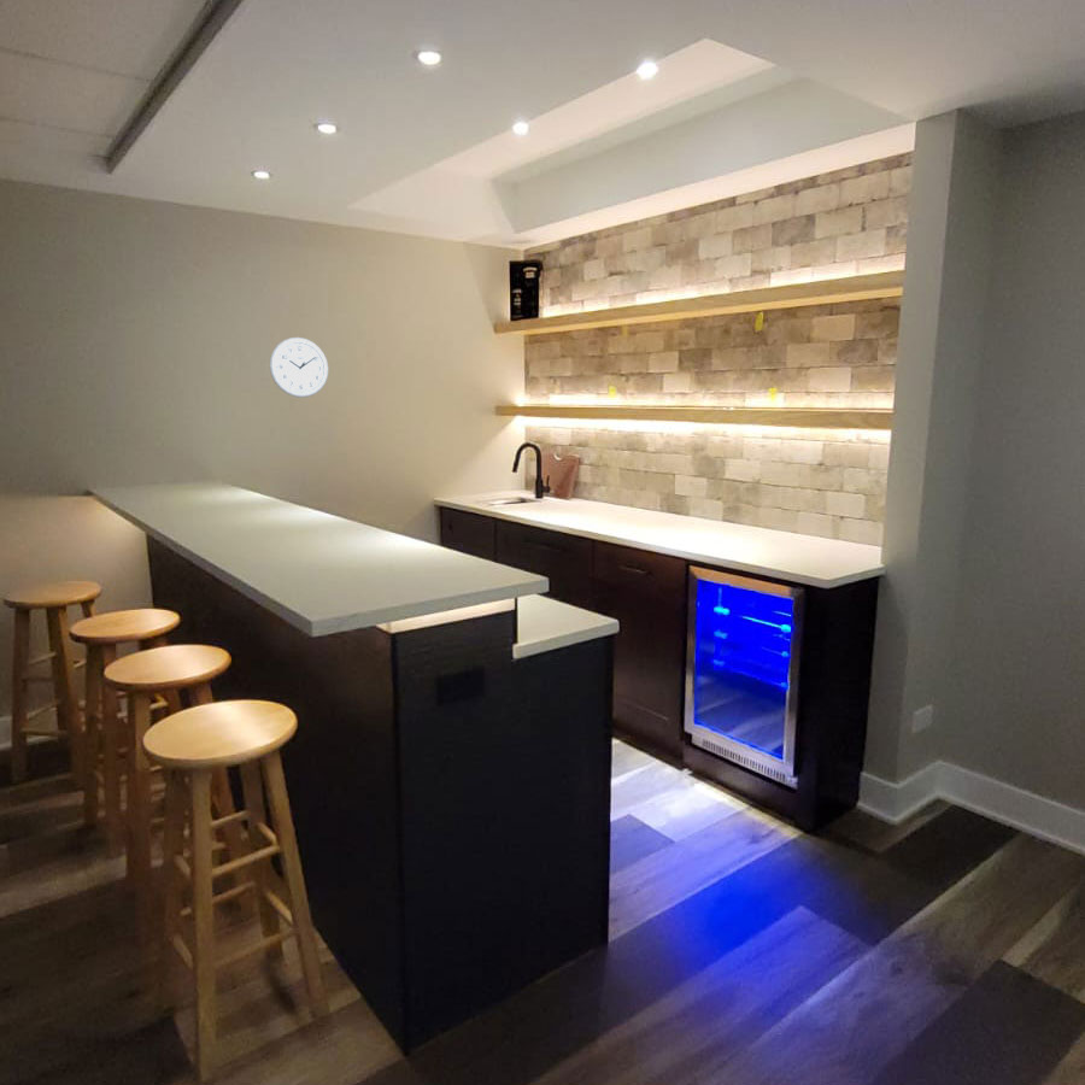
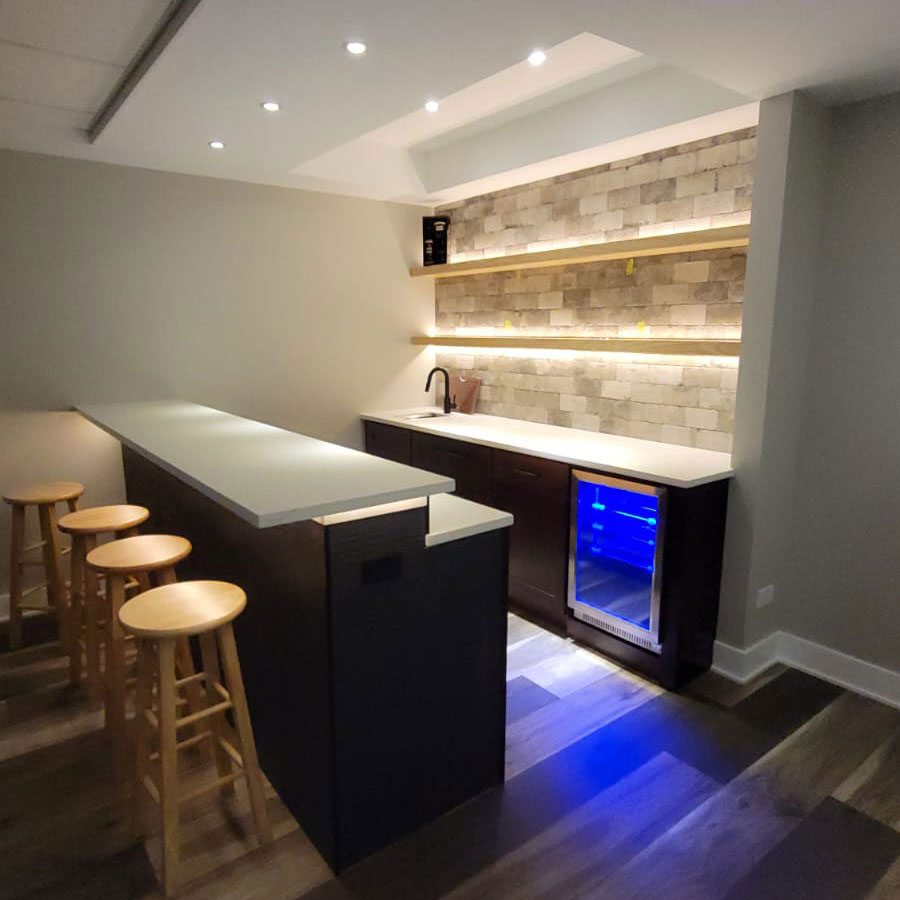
- wall clock [269,336,329,399]
